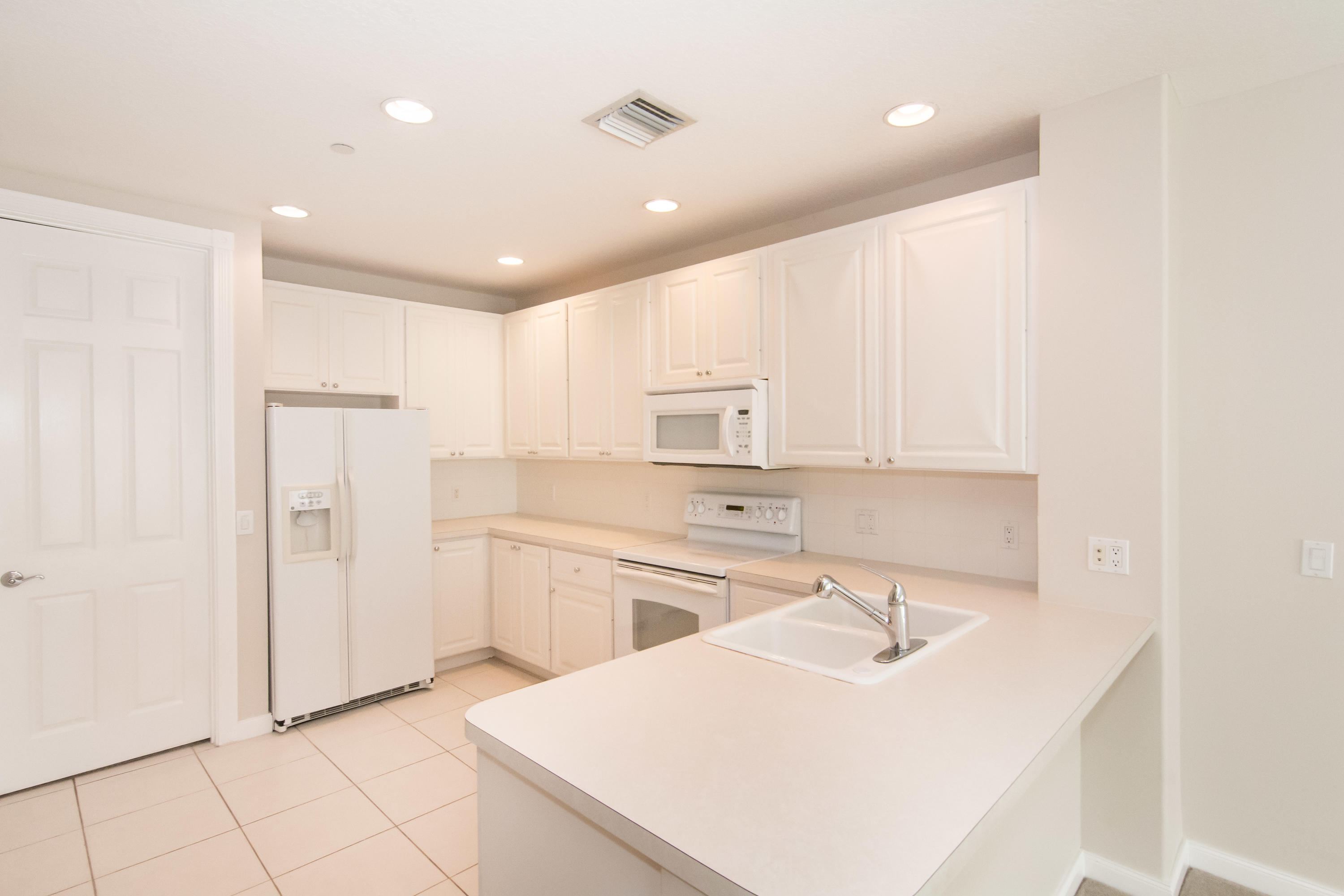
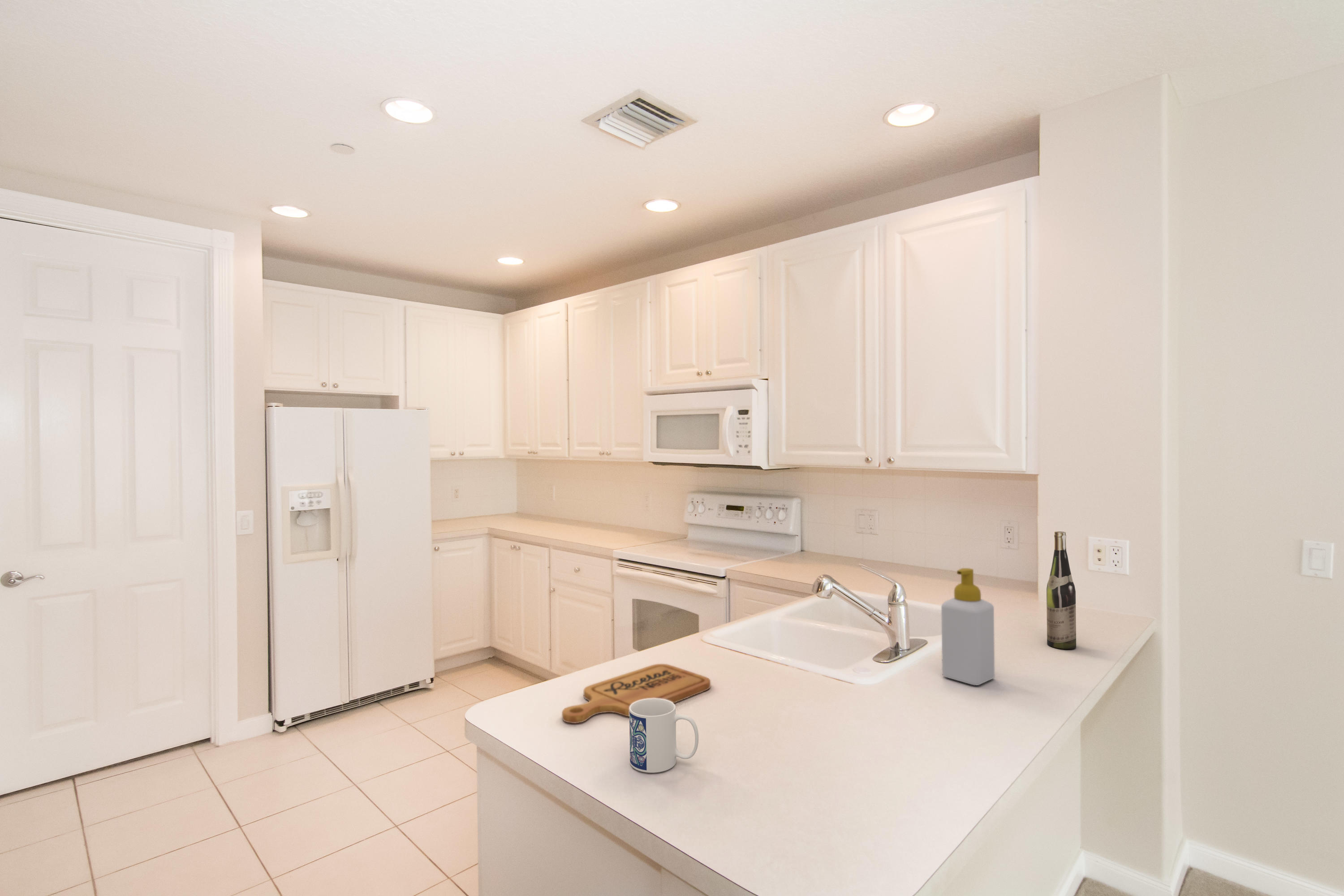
+ mug [629,698,699,773]
+ soap bottle [941,568,995,686]
+ cutting board [562,663,711,724]
+ wine bottle [1046,531,1077,650]
